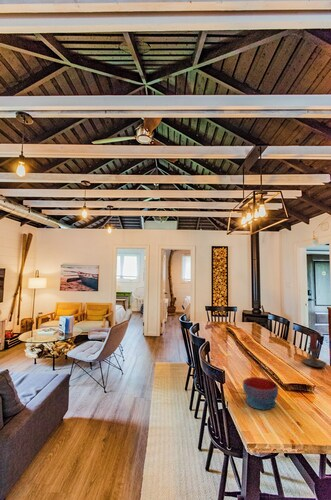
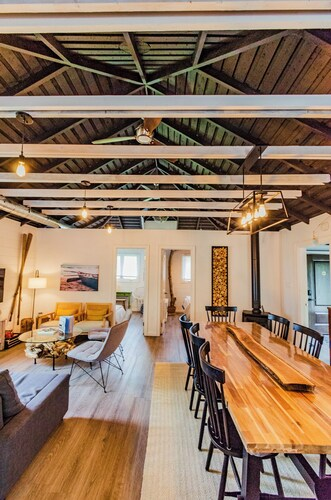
- candle holder [301,333,328,368]
- bowl [242,376,279,410]
